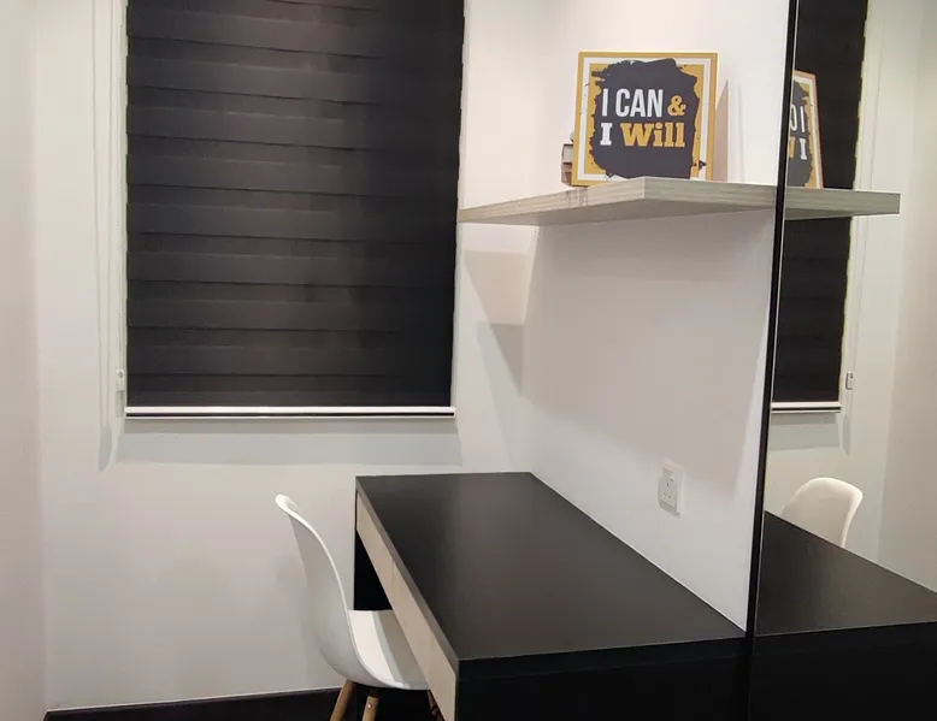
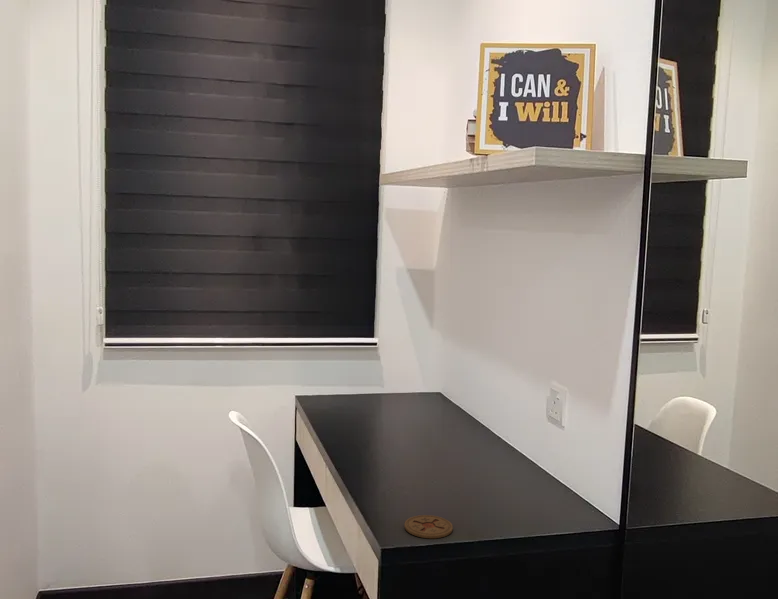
+ coaster [404,514,454,539]
